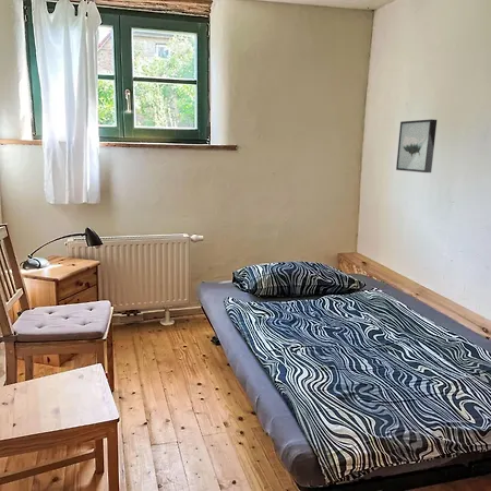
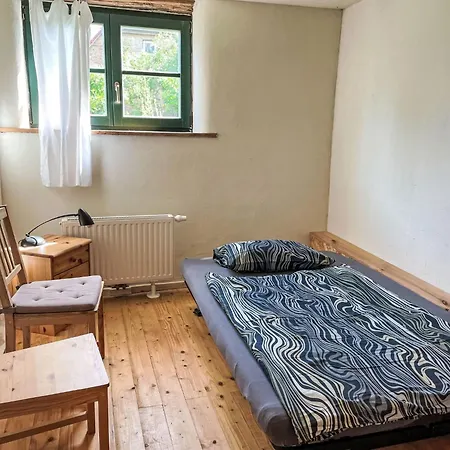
- wall art [395,118,438,173]
